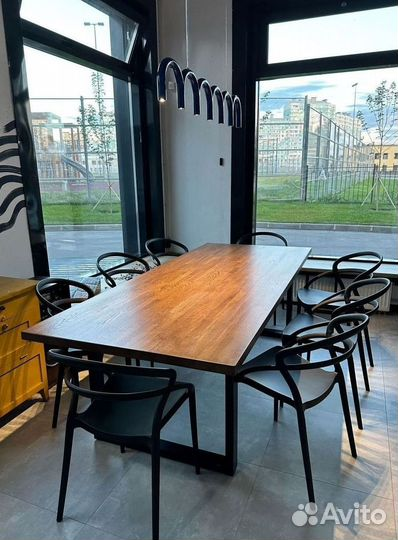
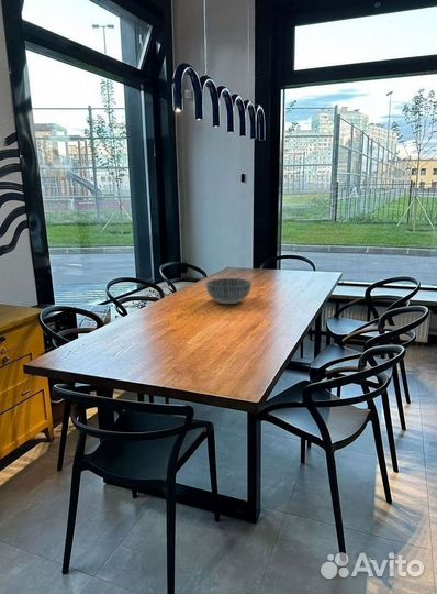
+ bowl [204,277,253,305]
